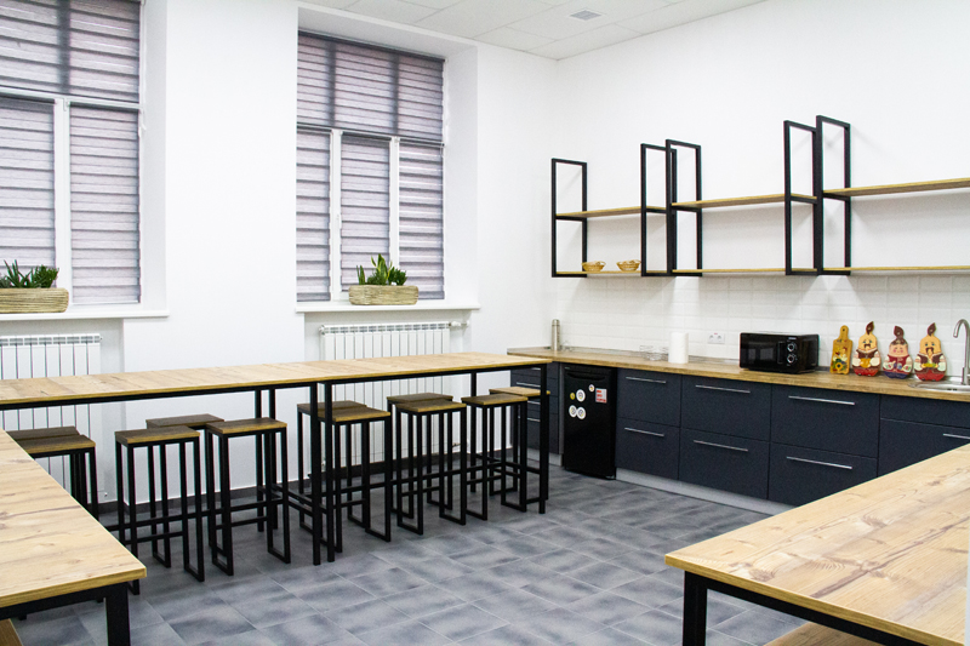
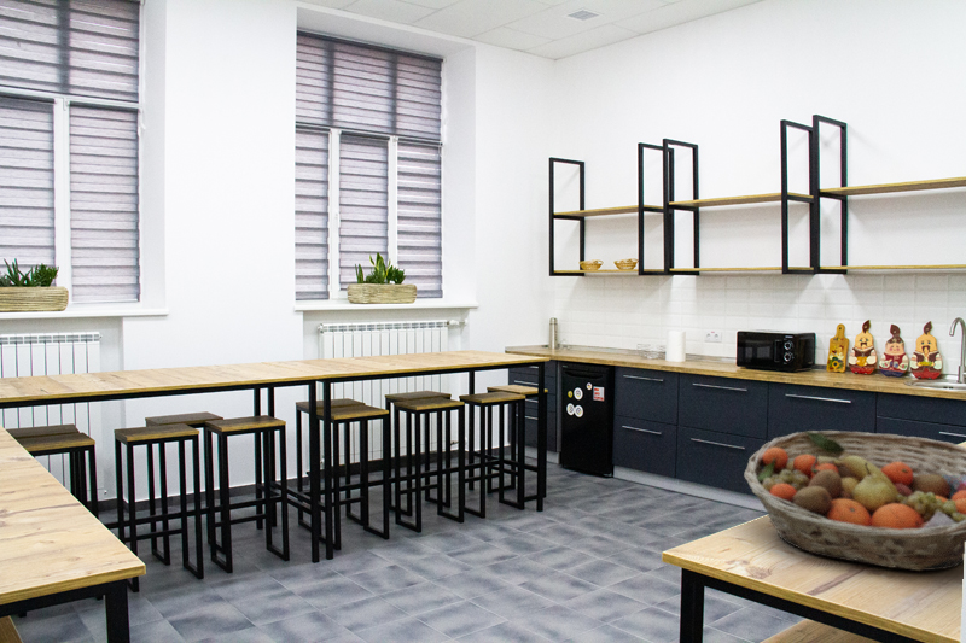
+ fruit basket [743,429,966,572]
